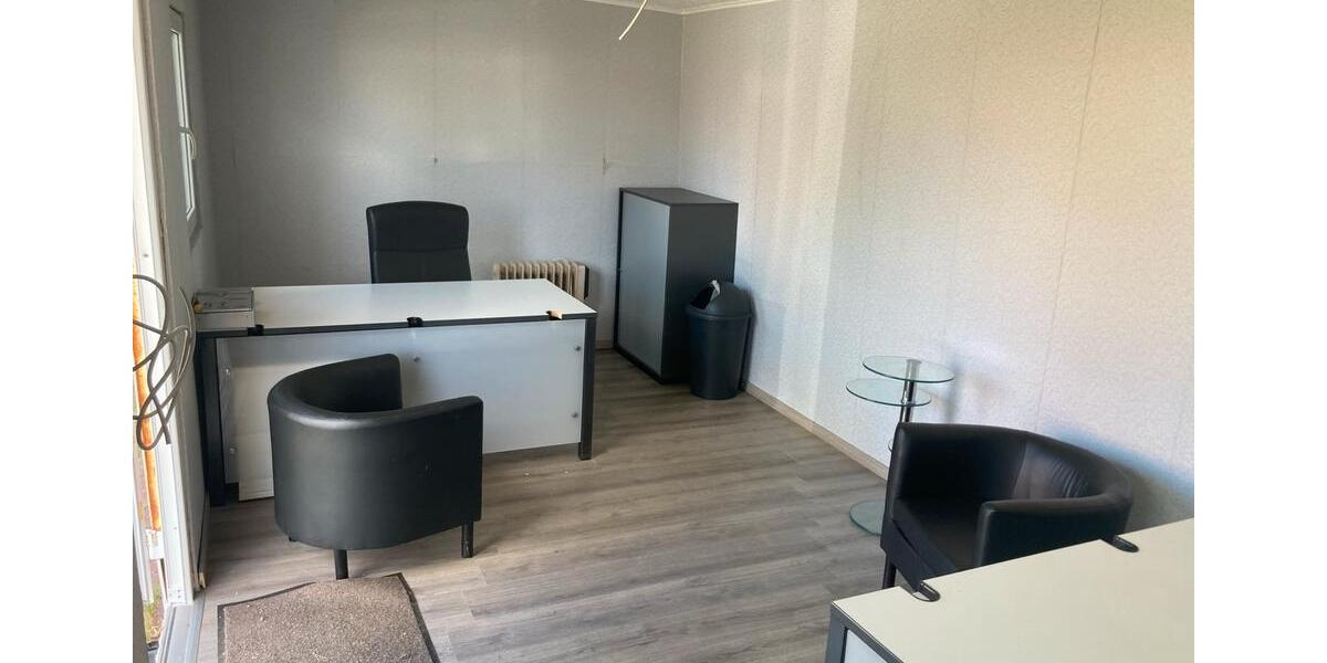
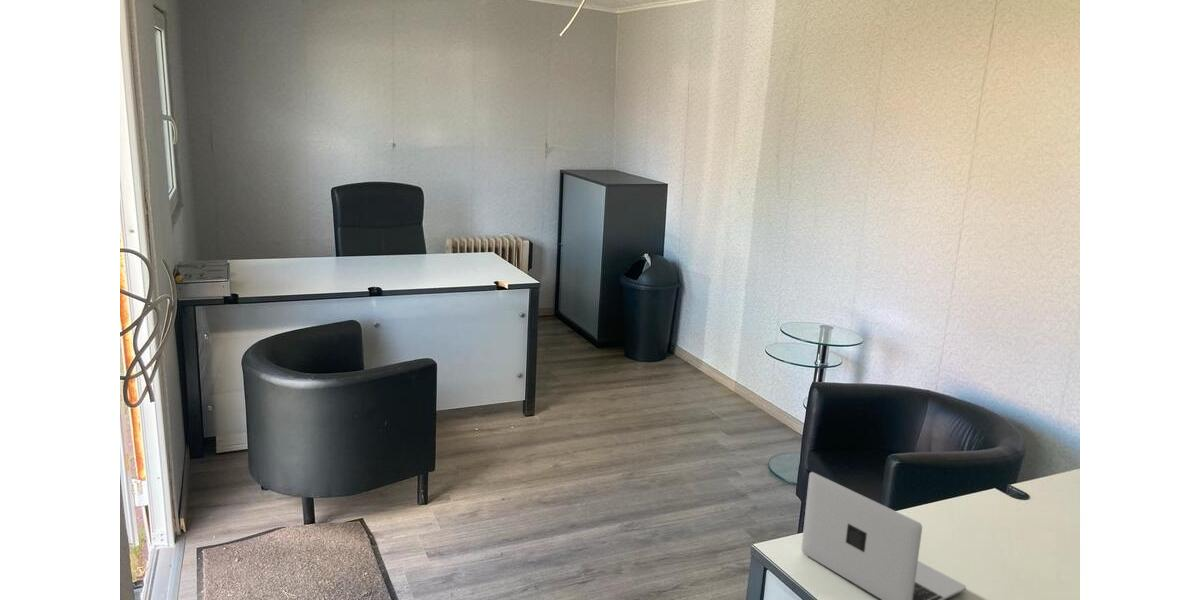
+ laptop [801,471,967,600]
